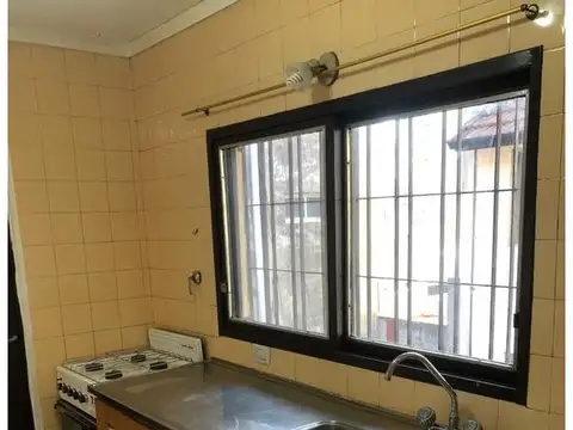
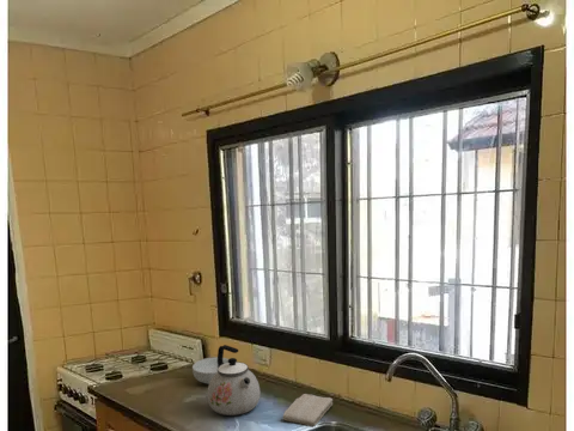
+ cereal bowl [191,356,230,386]
+ washcloth [281,393,334,427]
+ kettle [207,344,262,417]
